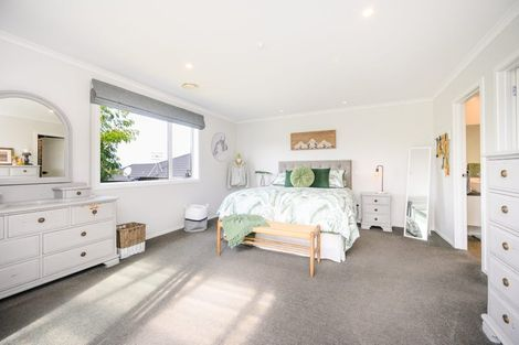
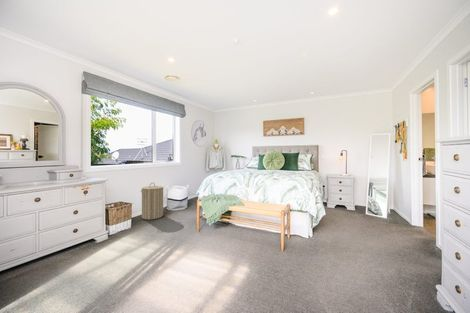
+ laundry hamper [140,182,164,221]
